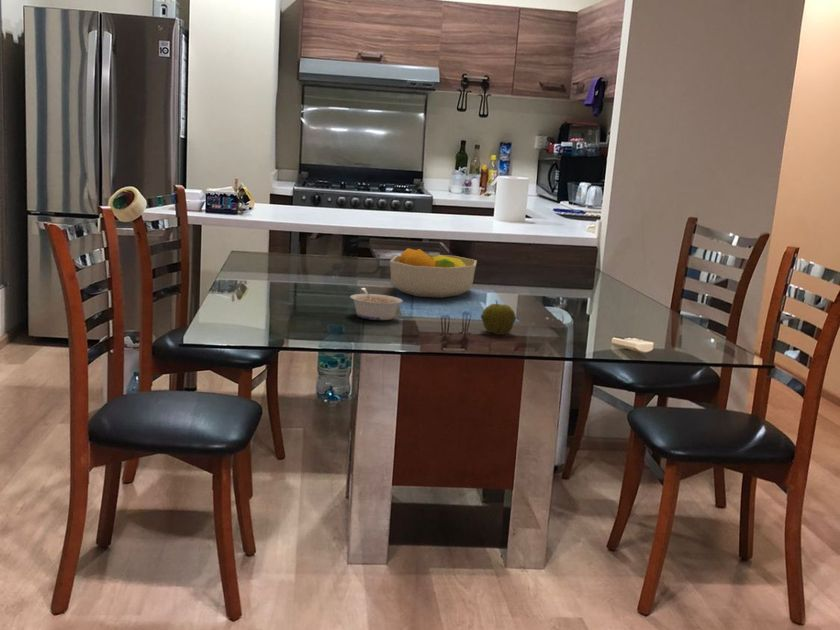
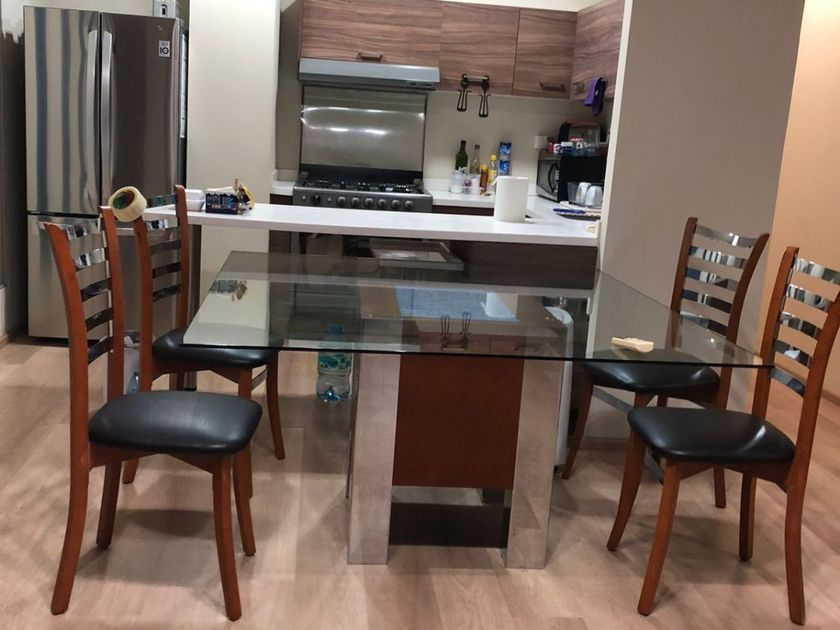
- fruit bowl [389,247,478,299]
- legume [349,287,404,321]
- apple [480,299,517,335]
